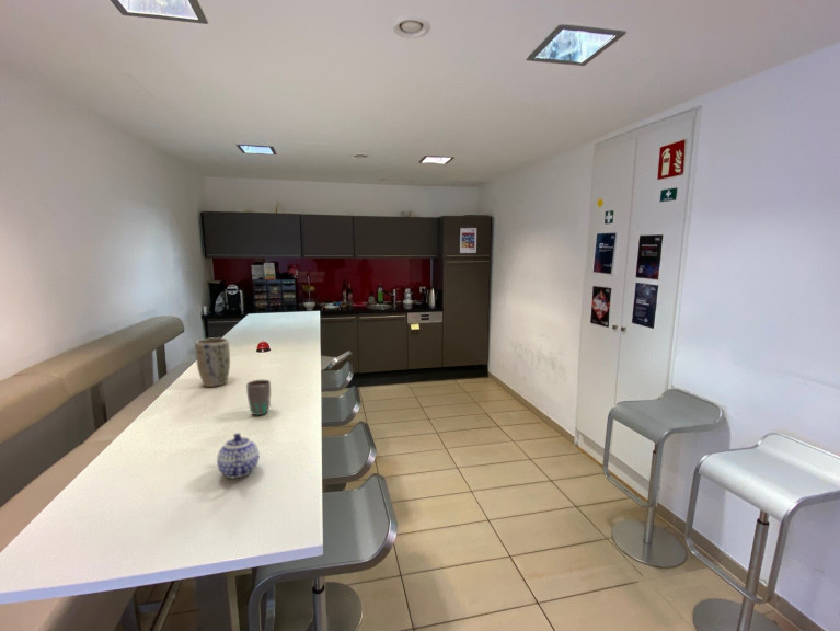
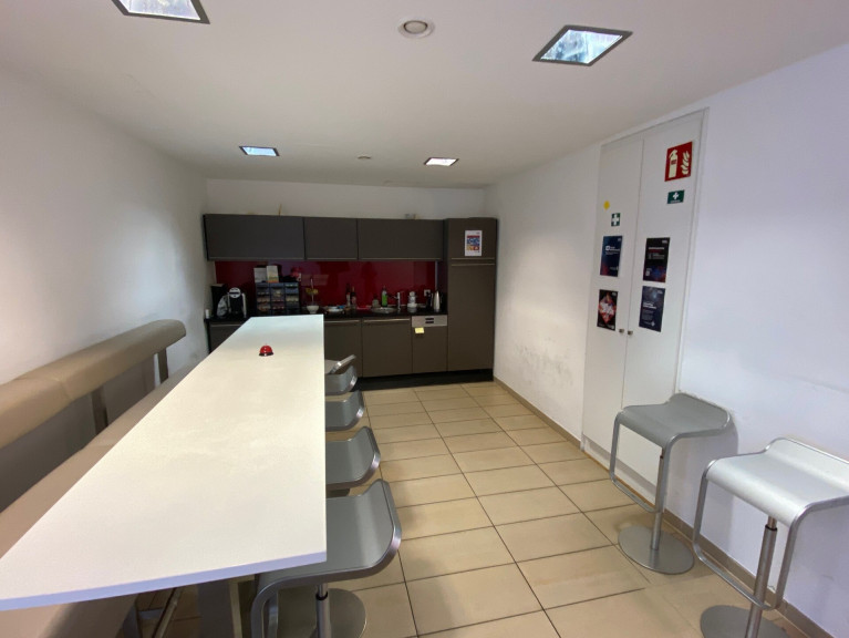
- plant pot [194,336,231,388]
- mug [245,379,272,416]
- teapot [216,432,261,479]
